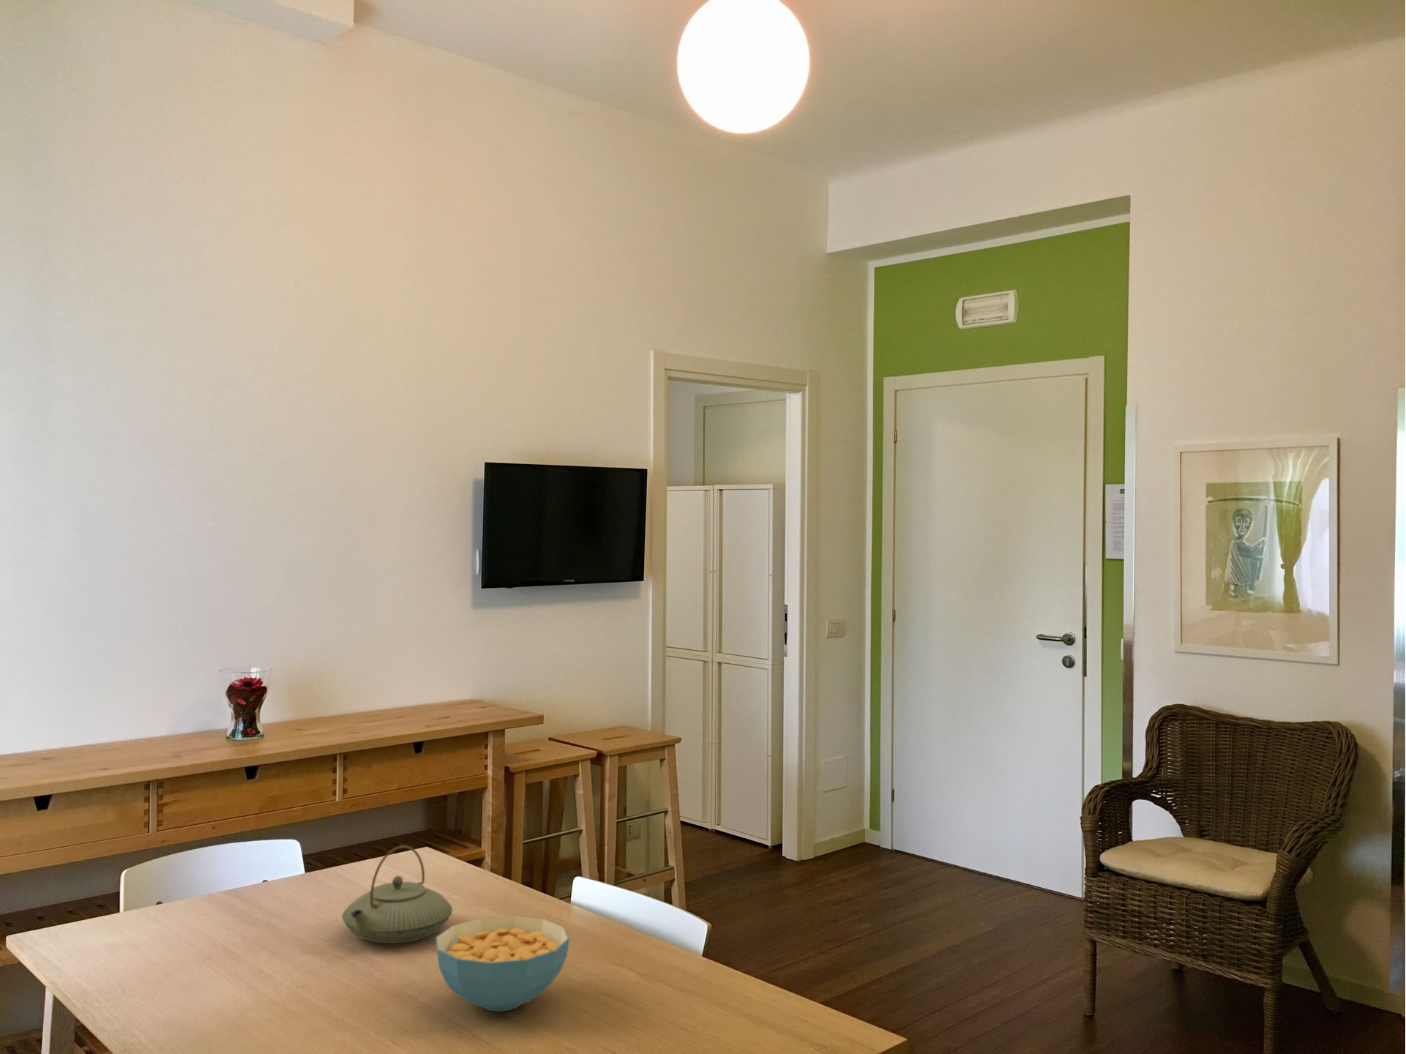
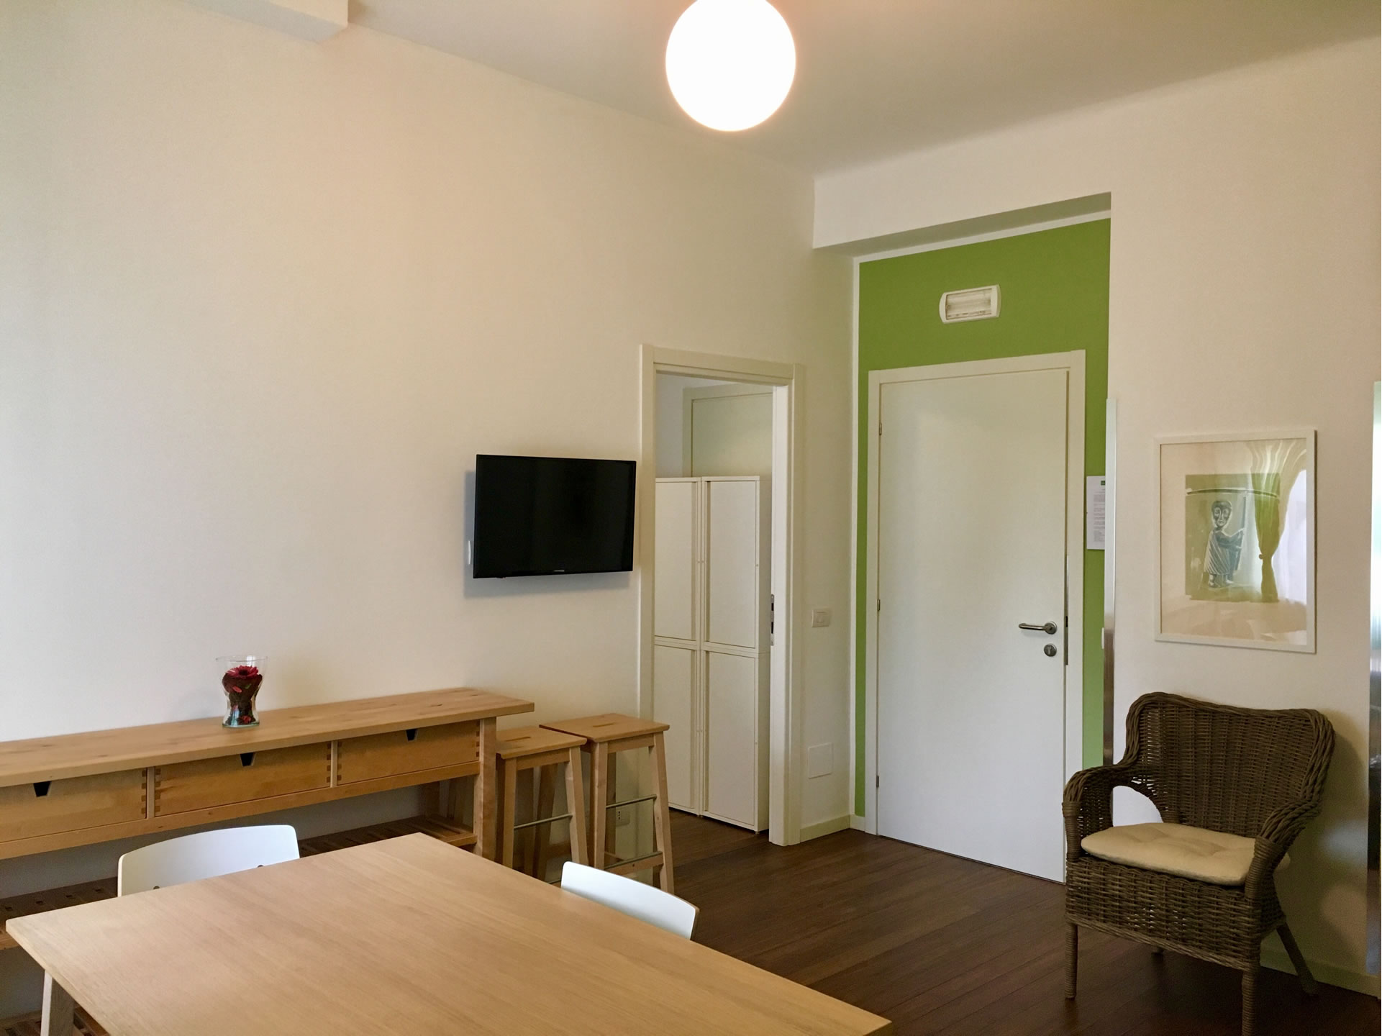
- teapot [341,845,453,944]
- cereal bowl [435,914,570,1012]
